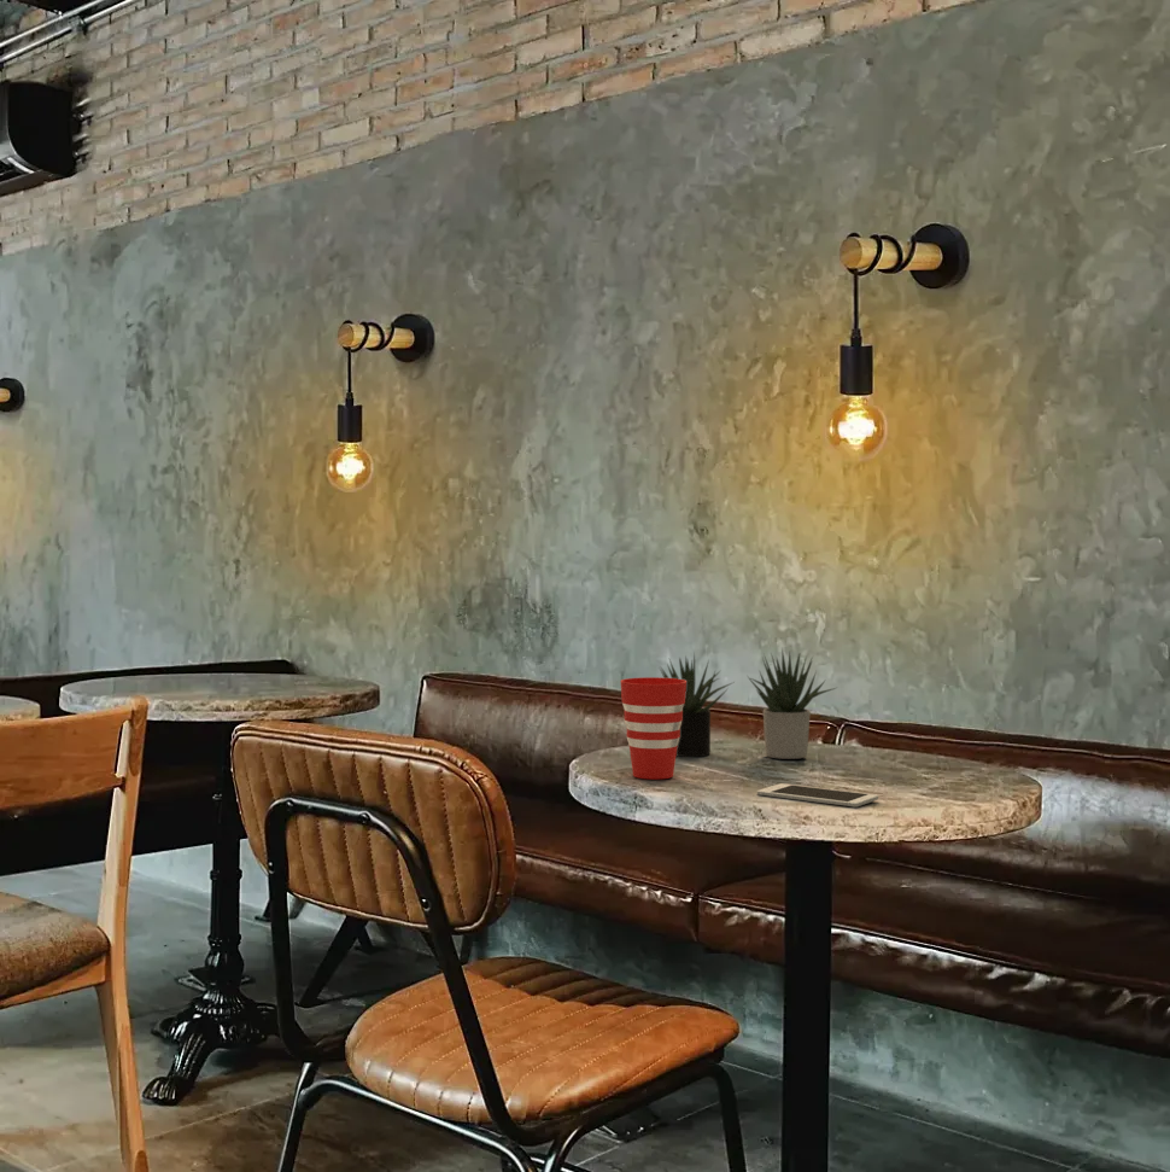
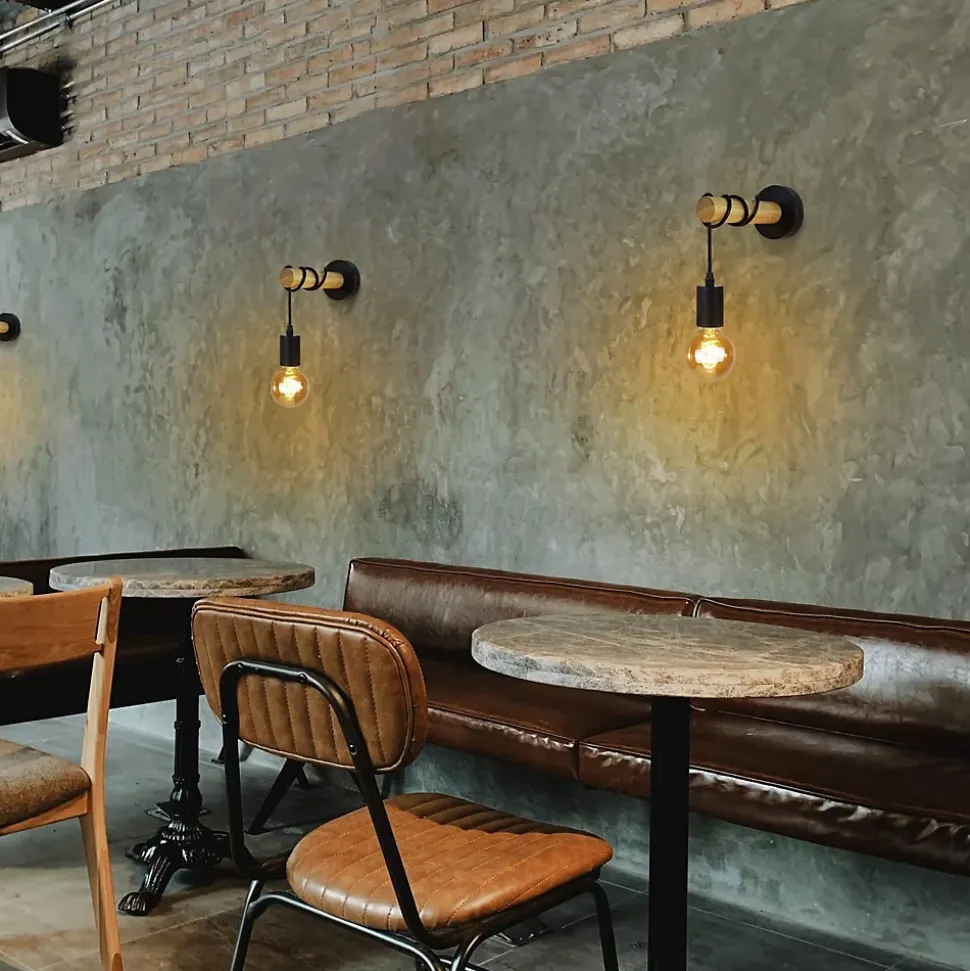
- succulent plant [657,646,840,760]
- cell phone [756,782,879,809]
- cup [619,676,686,781]
